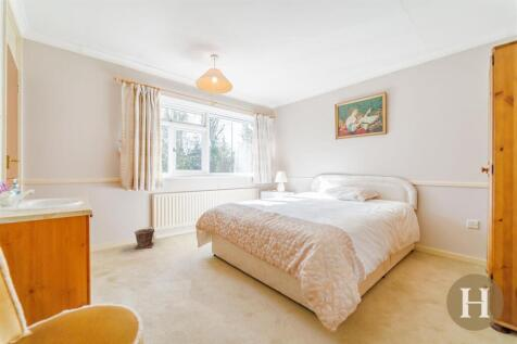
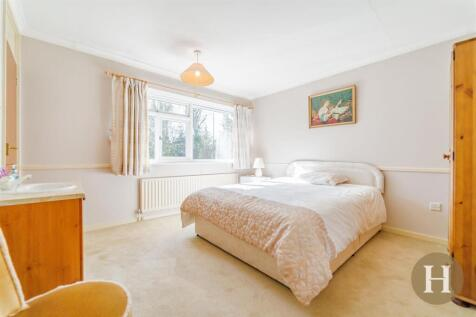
- plant pot [134,227,155,250]
